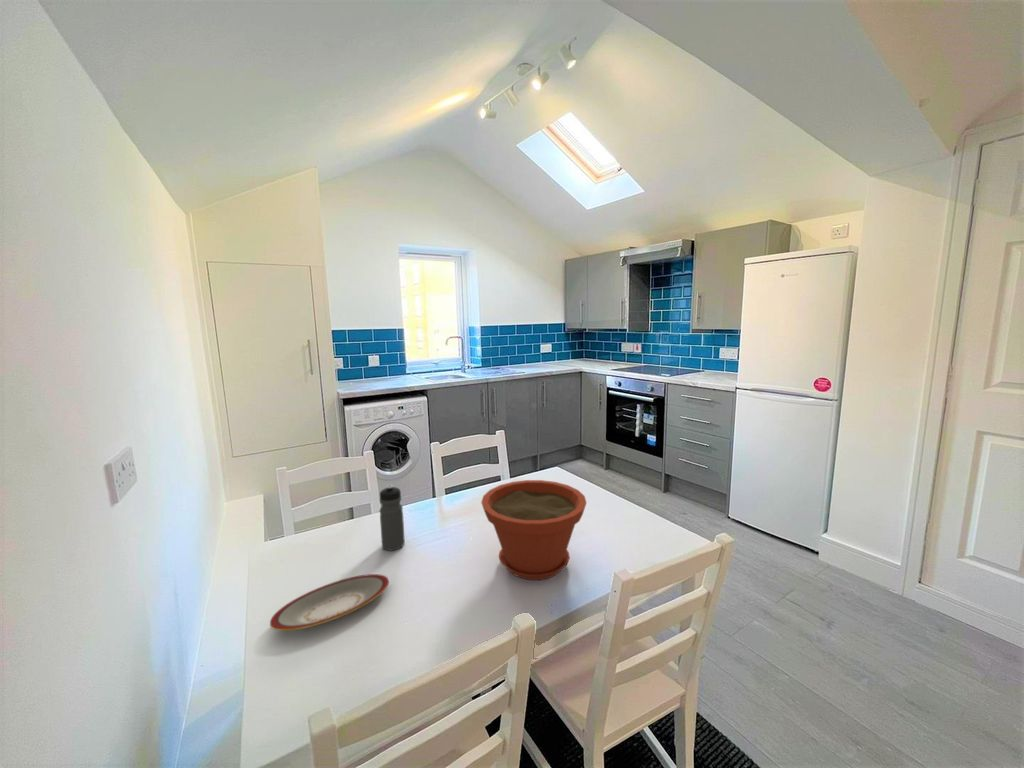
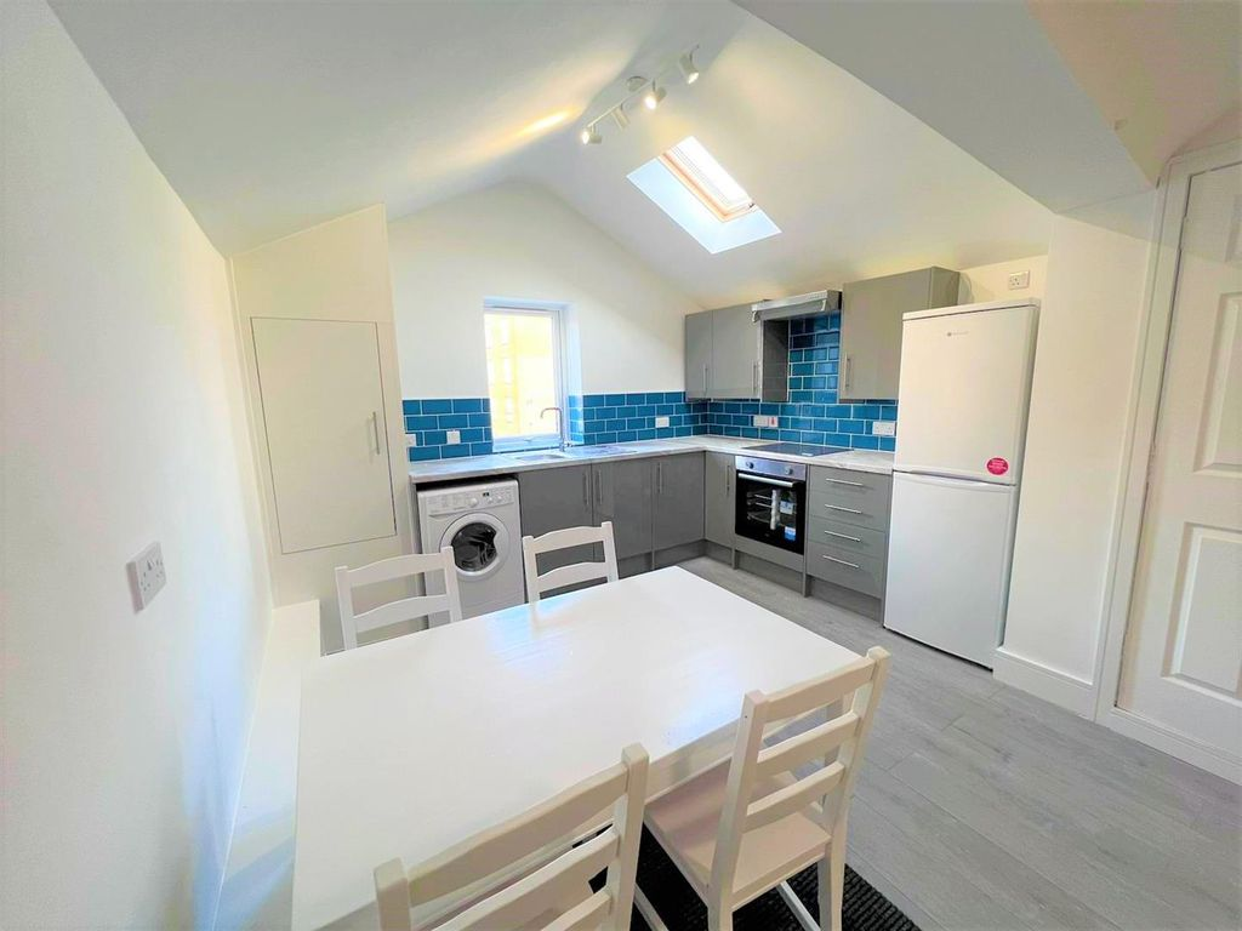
- water bottle [379,484,406,551]
- plant pot [480,479,588,581]
- plate [269,573,390,632]
